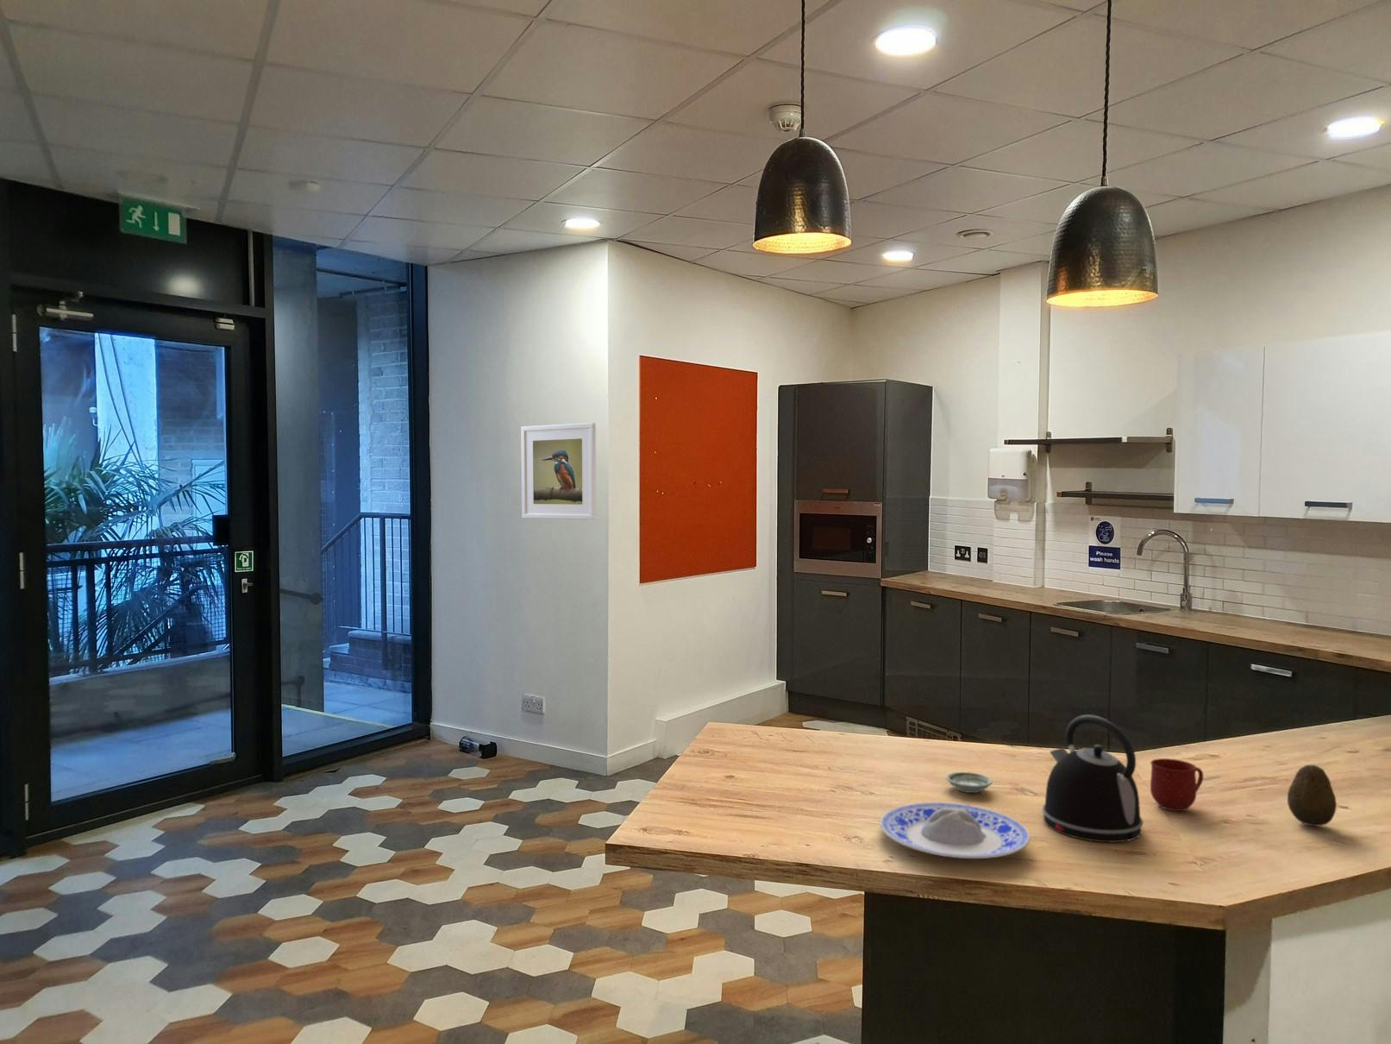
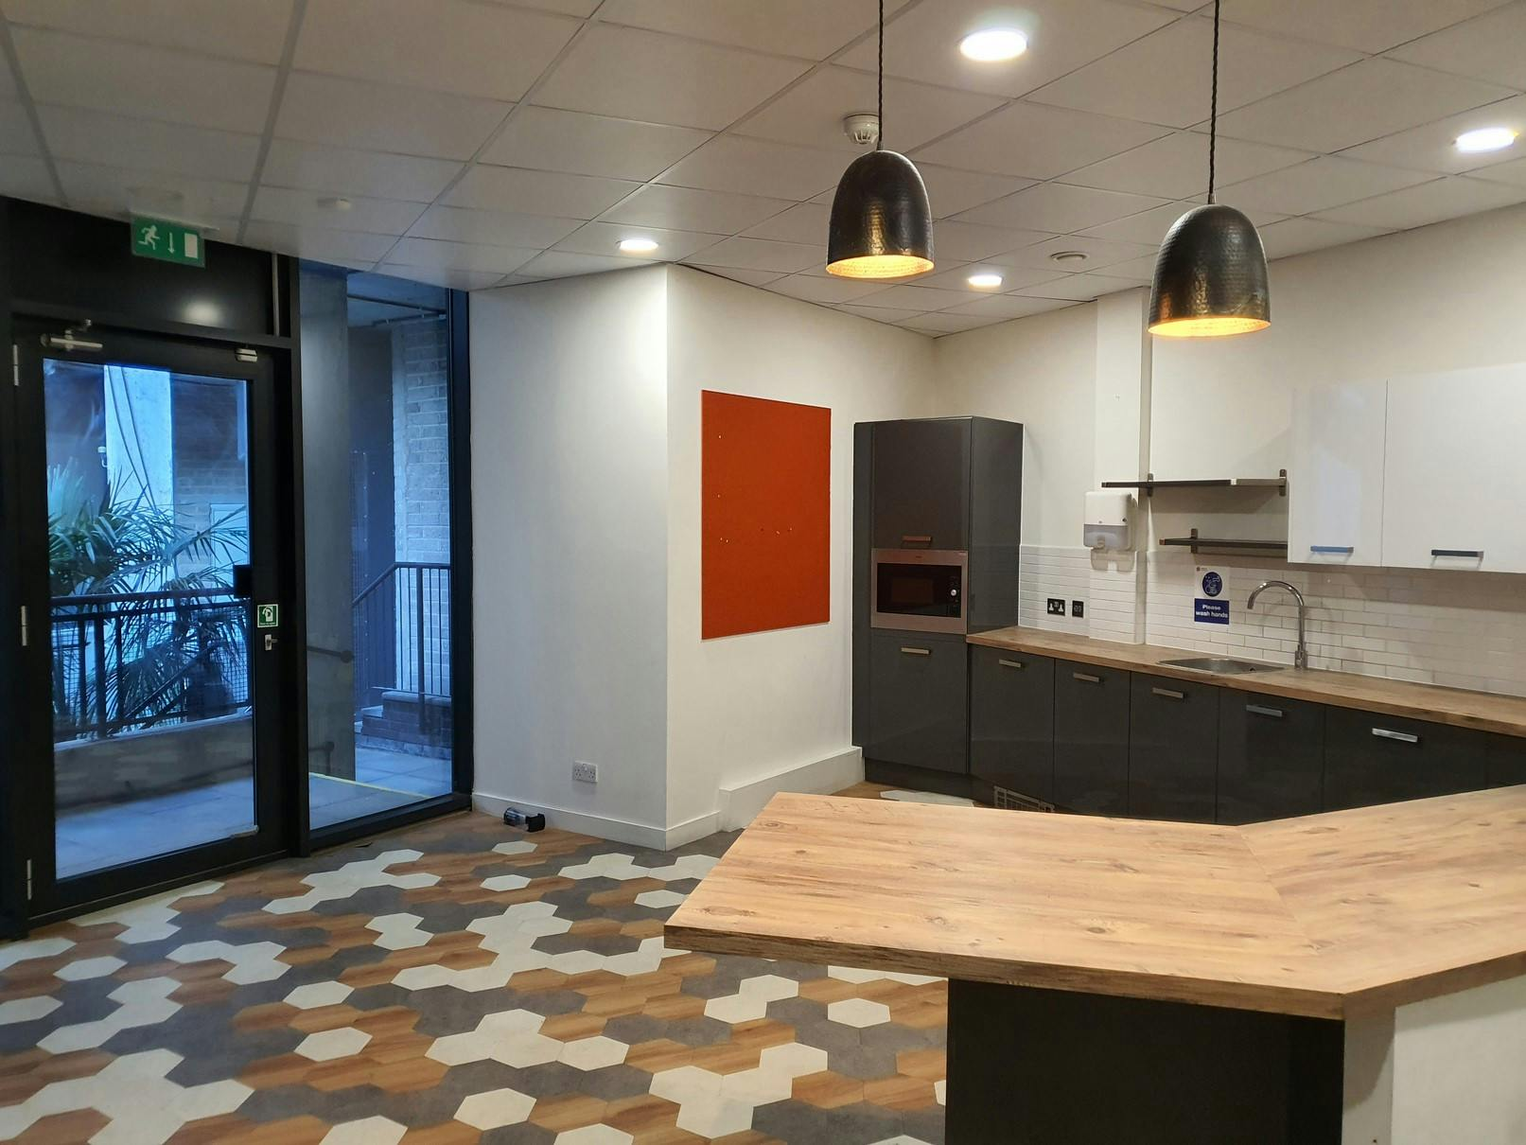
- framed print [520,422,596,520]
- kettle [1041,714,1144,843]
- mug [1150,758,1204,812]
- saucer [945,771,993,794]
- fruit [1287,763,1337,827]
- plate [879,802,1030,860]
